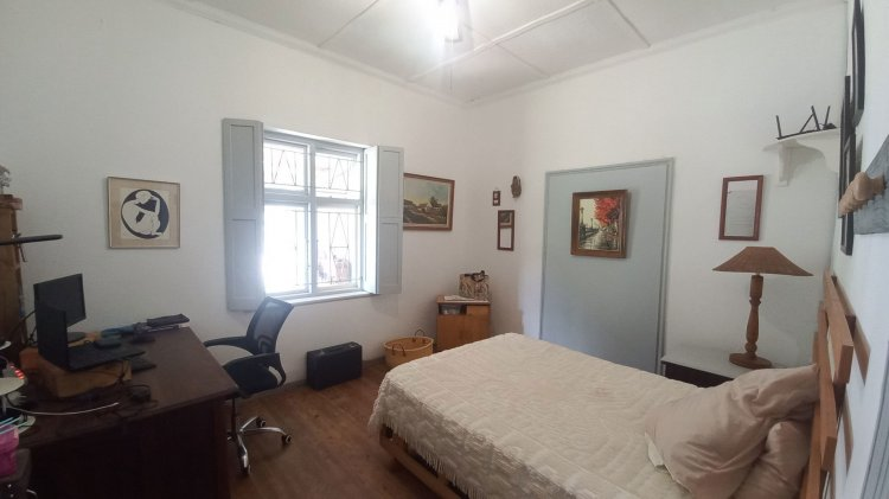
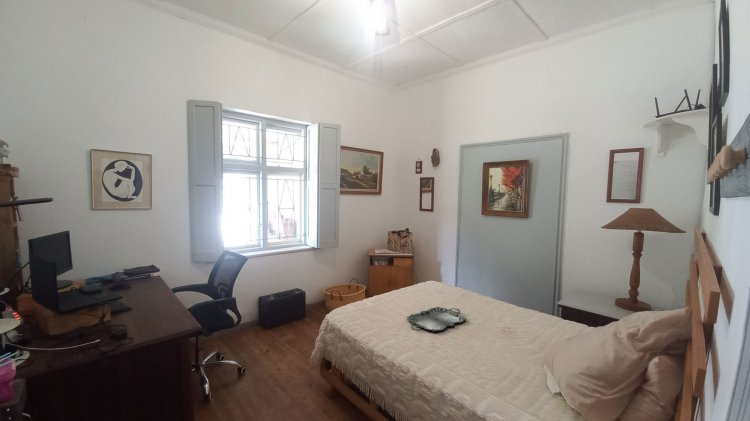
+ serving tray [406,306,467,332]
